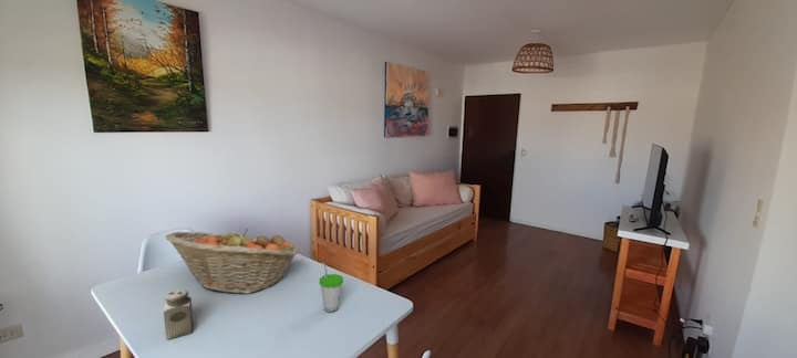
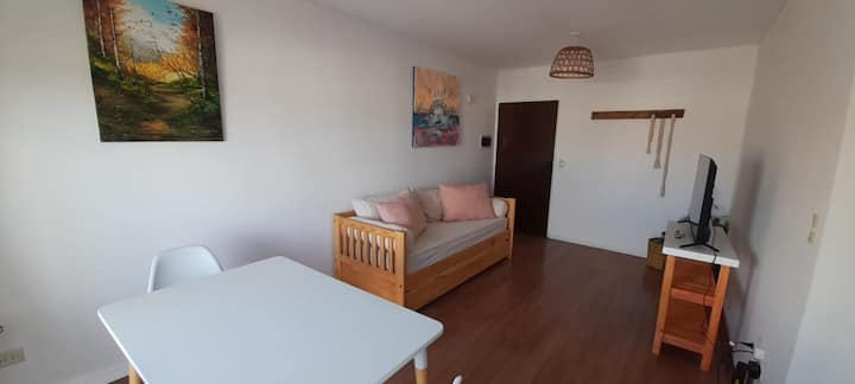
- cup [319,261,344,313]
- fruit basket [164,228,301,295]
- salt shaker [163,288,194,340]
